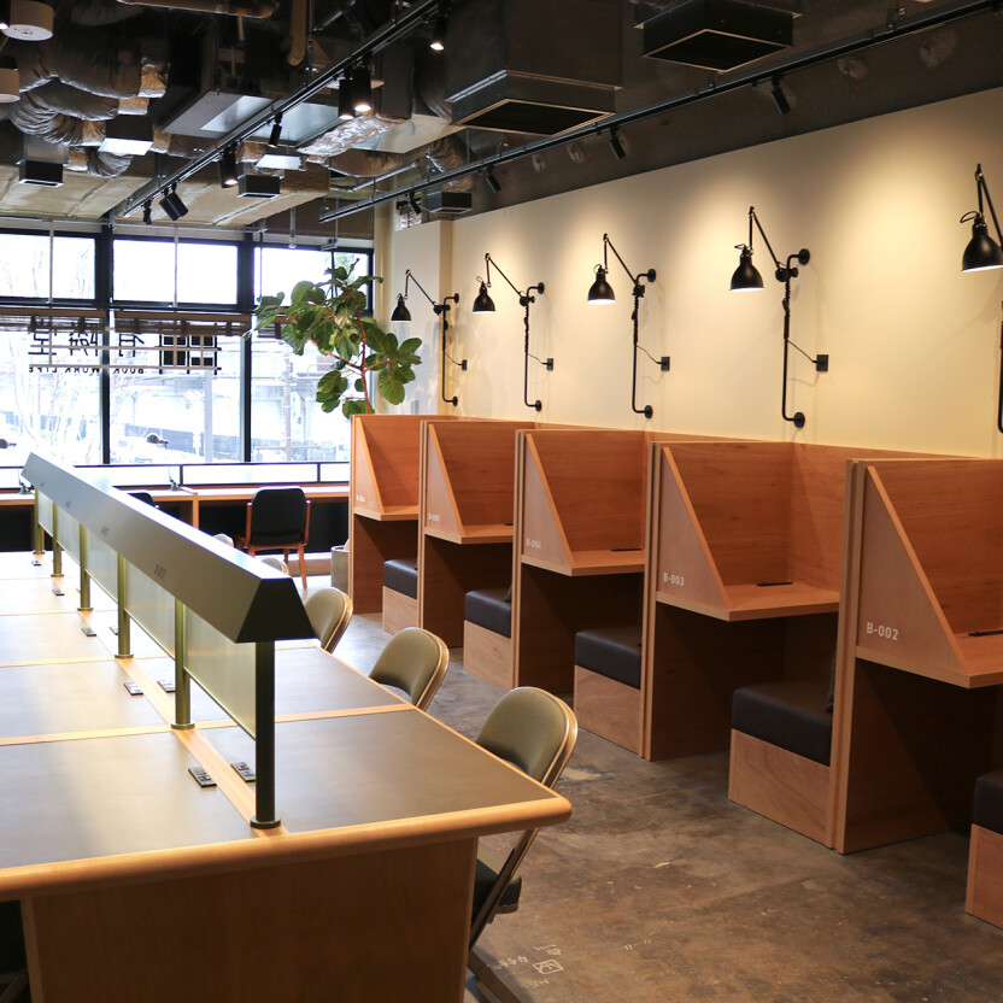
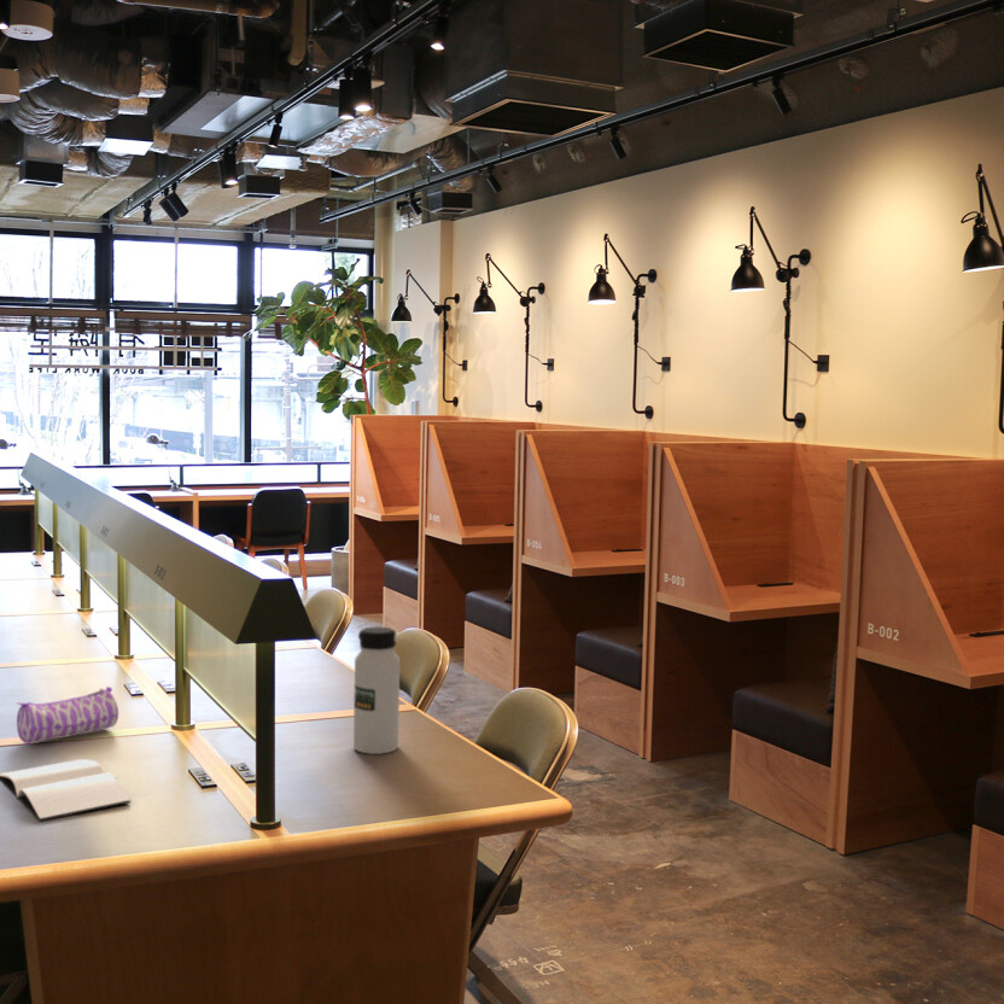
+ pencil case [16,685,119,746]
+ water bottle [352,626,401,755]
+ book [0,758,133,823]
